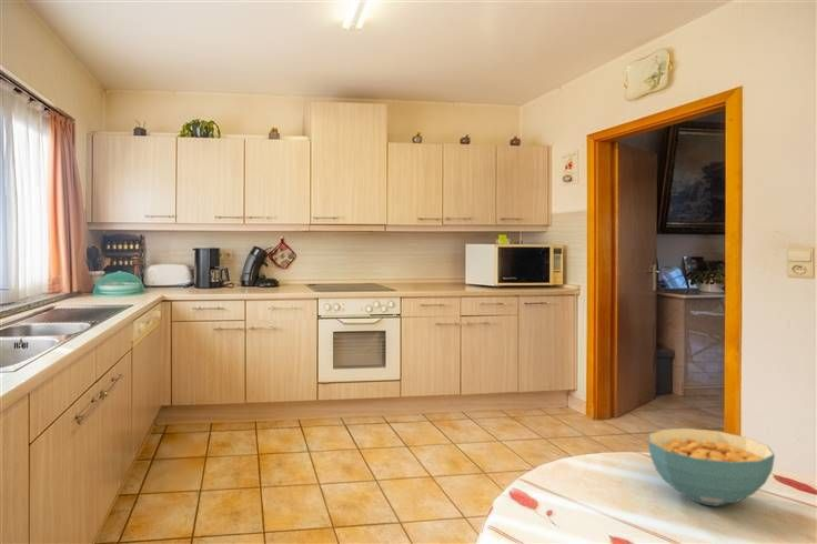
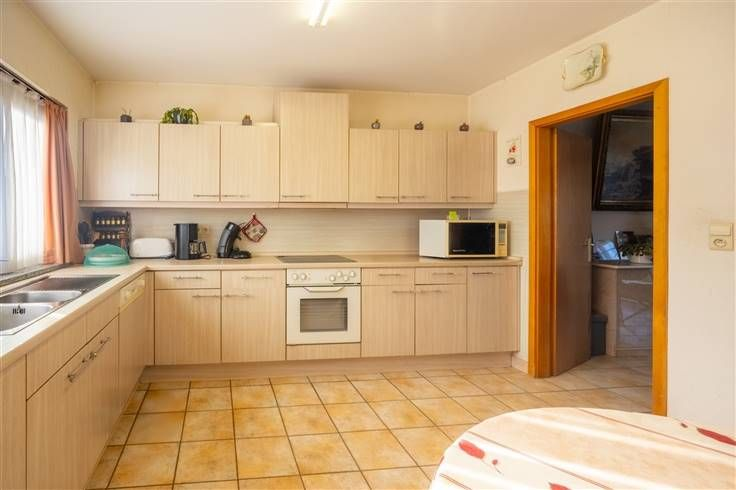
- cereal bowl [647,427,776,507]
